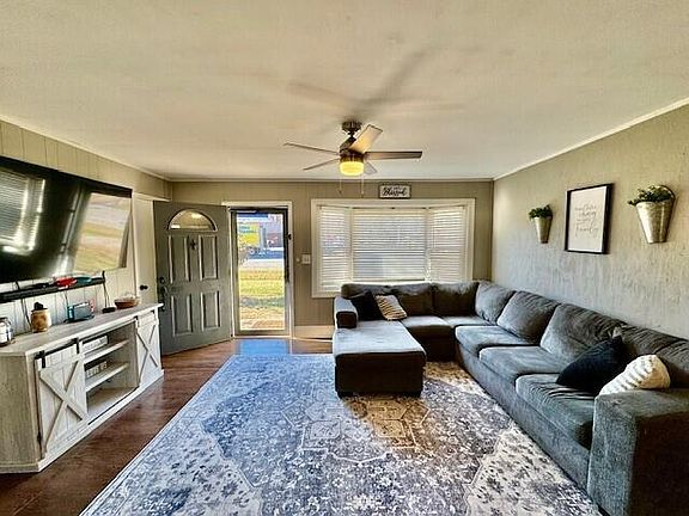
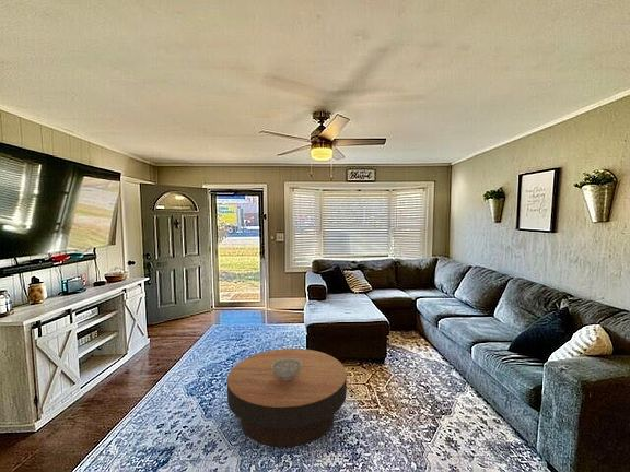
+ decorative bowl [271,358,302,380]
+ coffee table [226,347,348,448]
